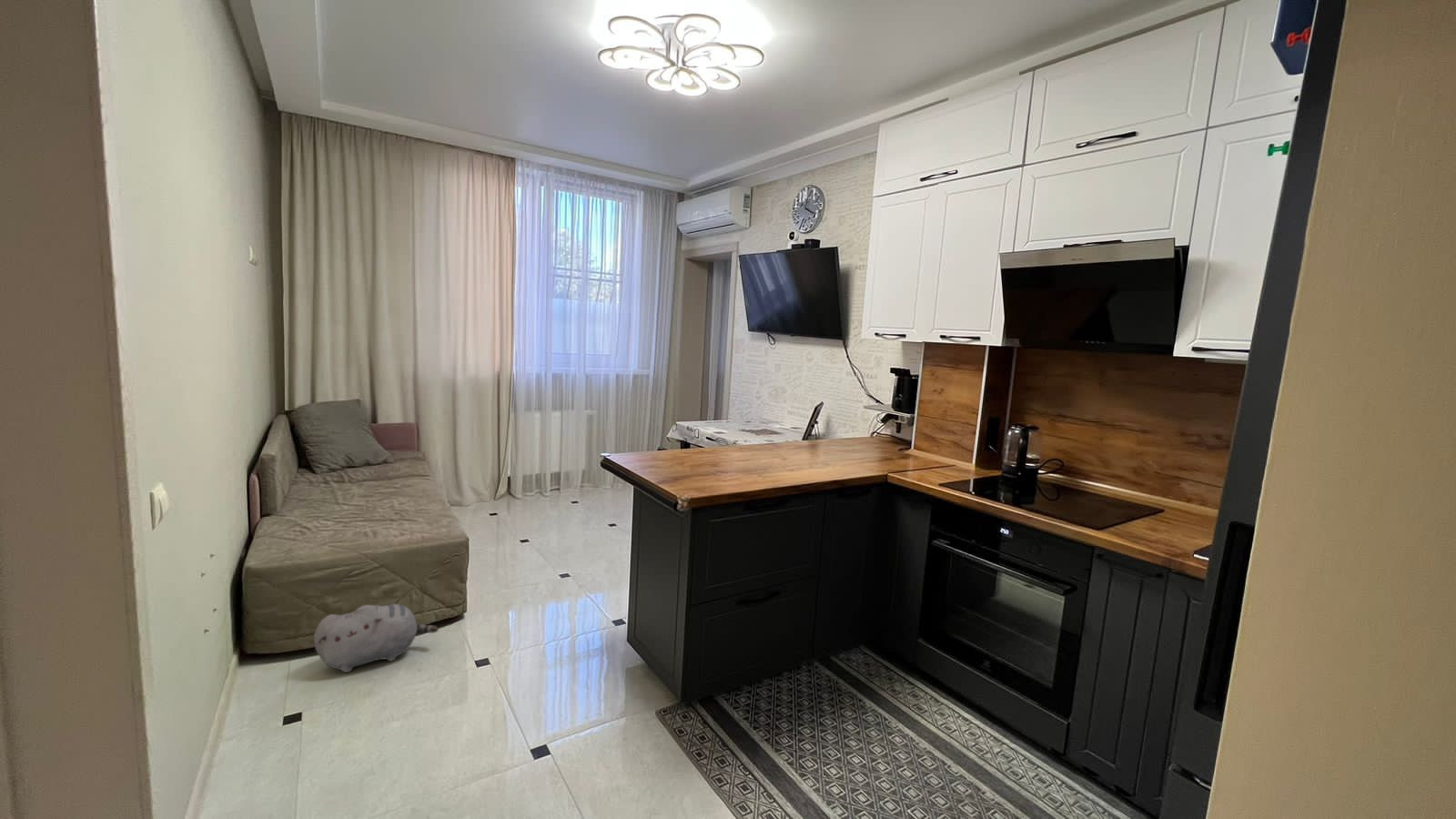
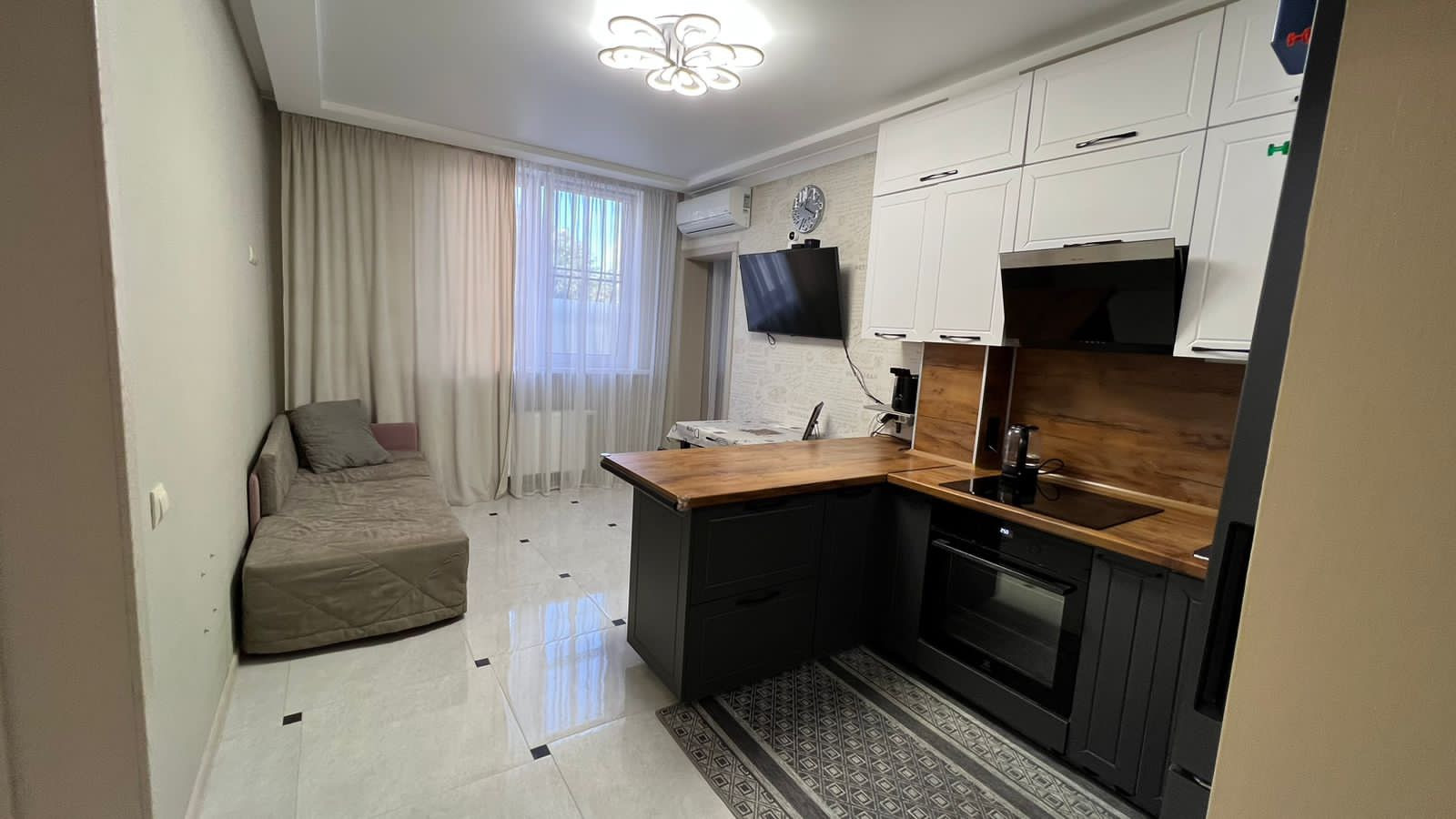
- plush toy [313,603,440,673]
